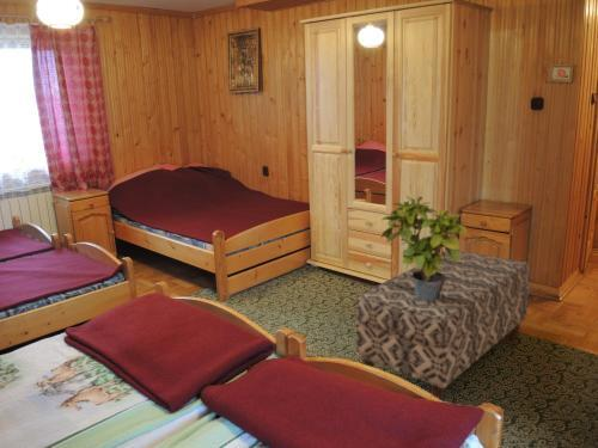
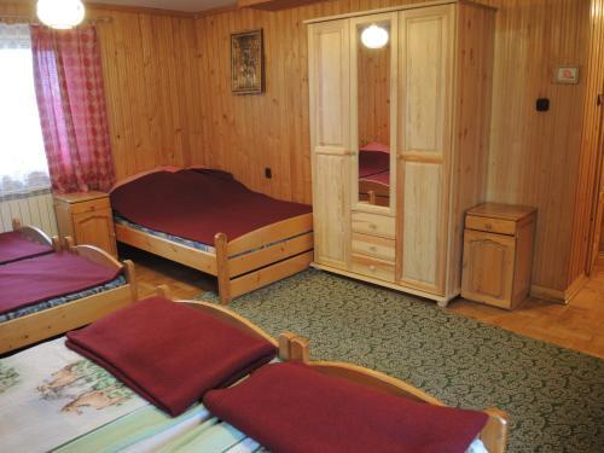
- bench [355,251,531,401]
- potted plant [379,195,471,301]
